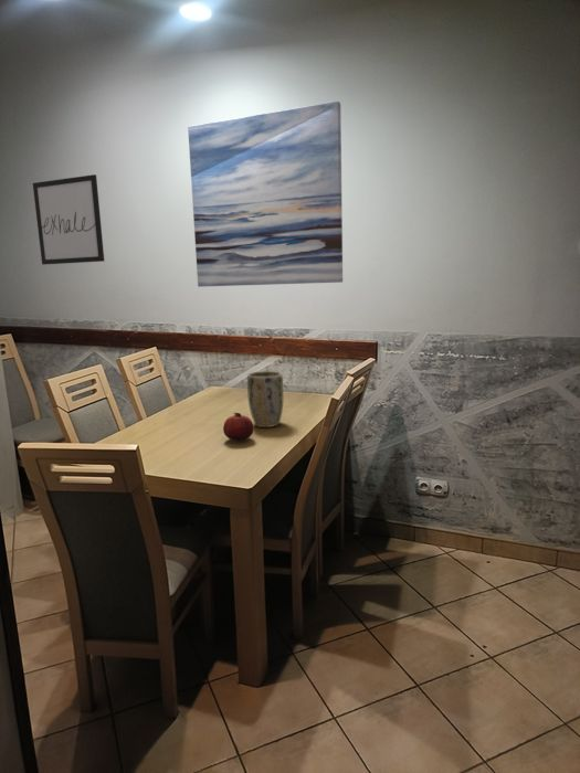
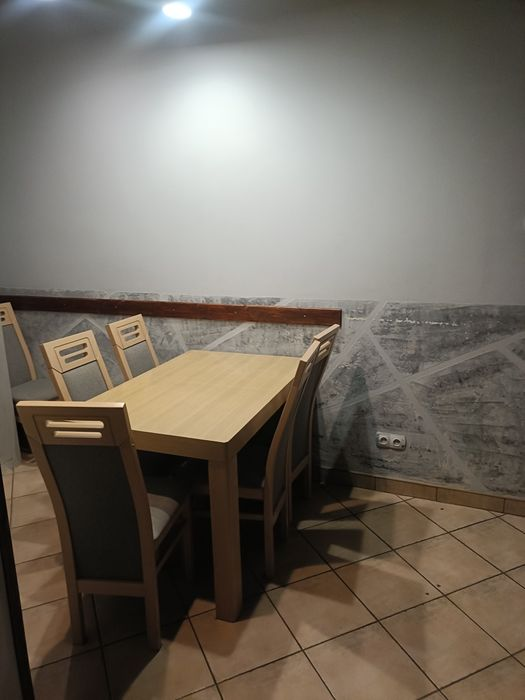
- wall art [187,99,344,288]
- plant pot [246,370,284,428]
- wall art [32,173,105,266]
- fruit [222,412,255,442]
